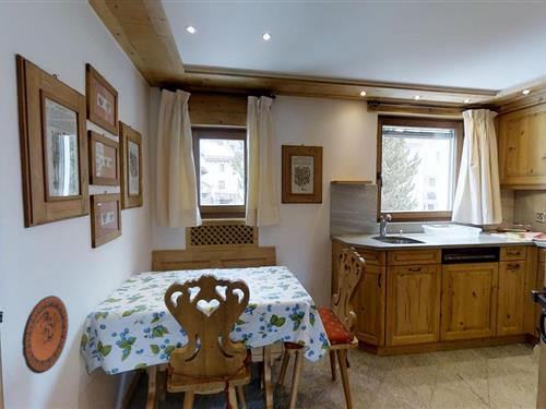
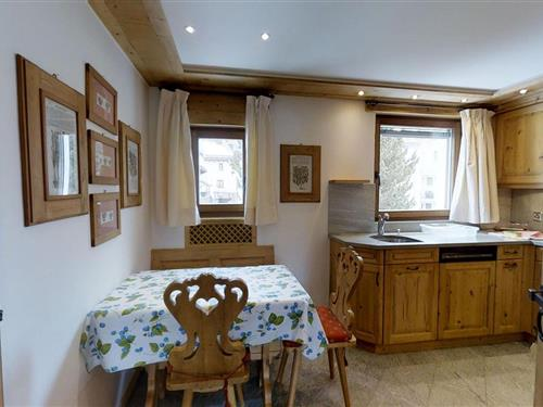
- decorative plate [21,294,69,375]
